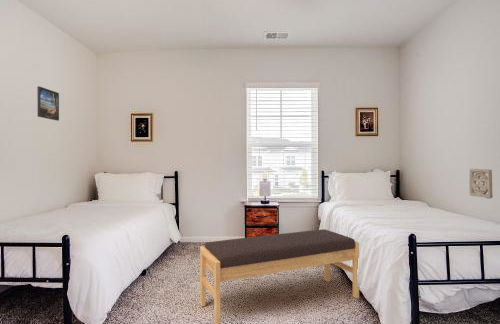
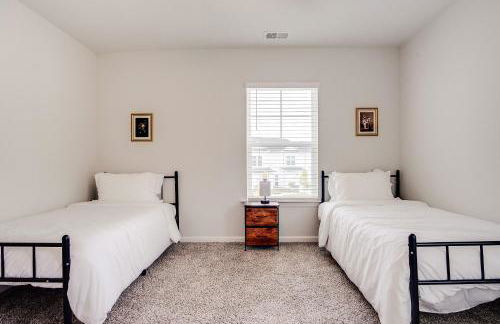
- bench [199,228,360,324]
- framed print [36,85,60,122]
- wall ornament [468,168,494,200]
